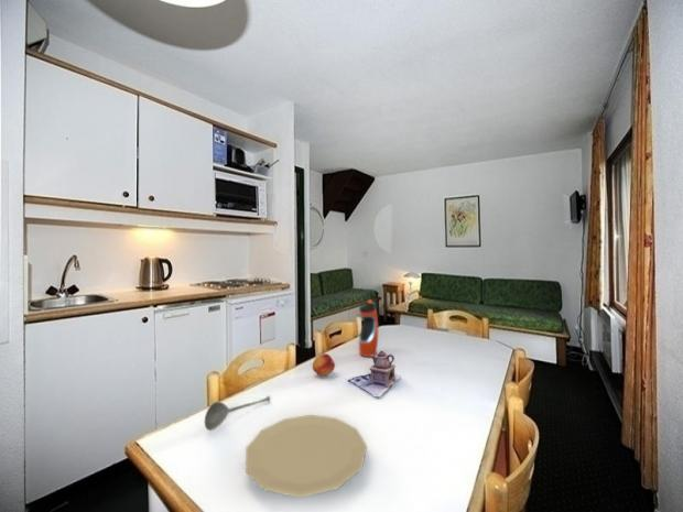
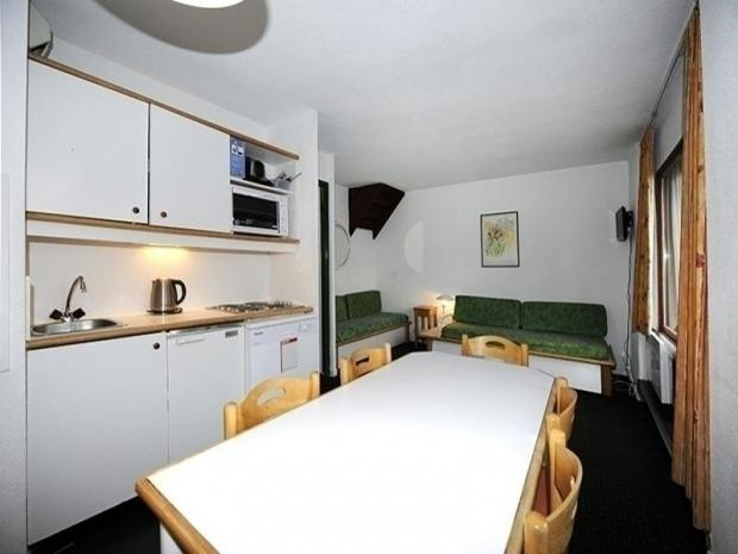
- soupspoon [204,394,271,432]
- fruit [312,352,336,377]
- teapot [347,350,402,400]
- water bottle [358,298,379,358]
- plate [245,414,368,499]
